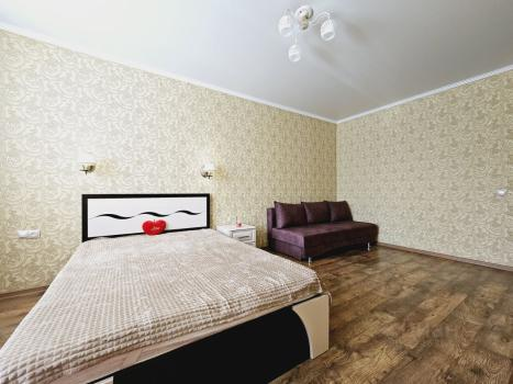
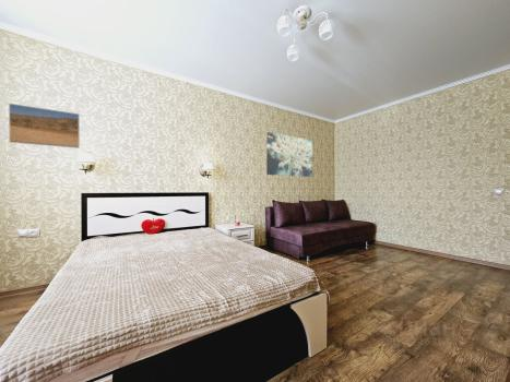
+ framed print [8,103,81,150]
+ wall art [265,131,313,178]
